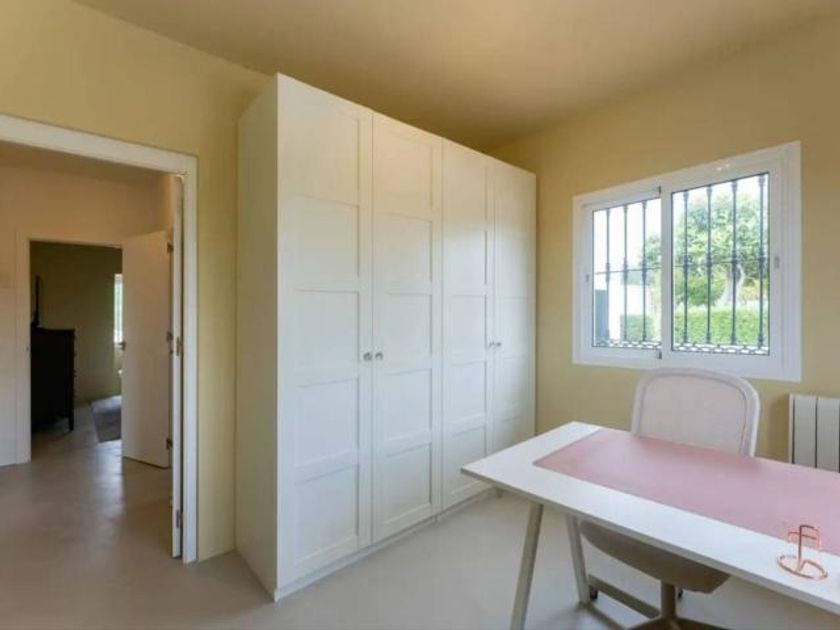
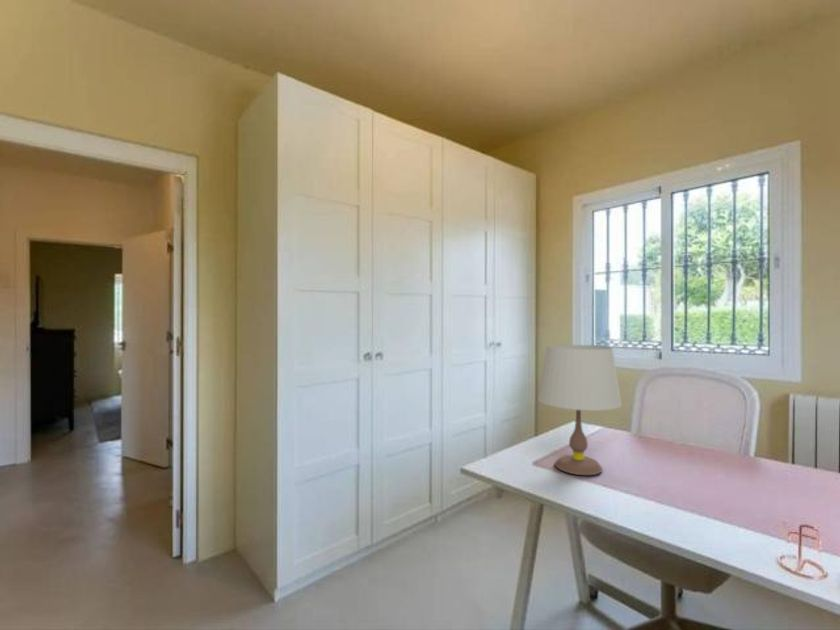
+ table lamp [537,344,623,476]
